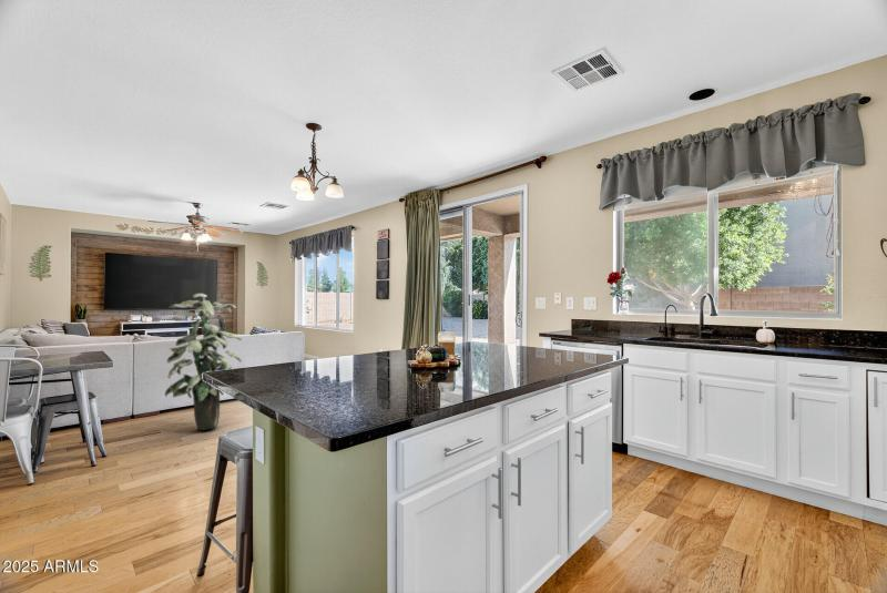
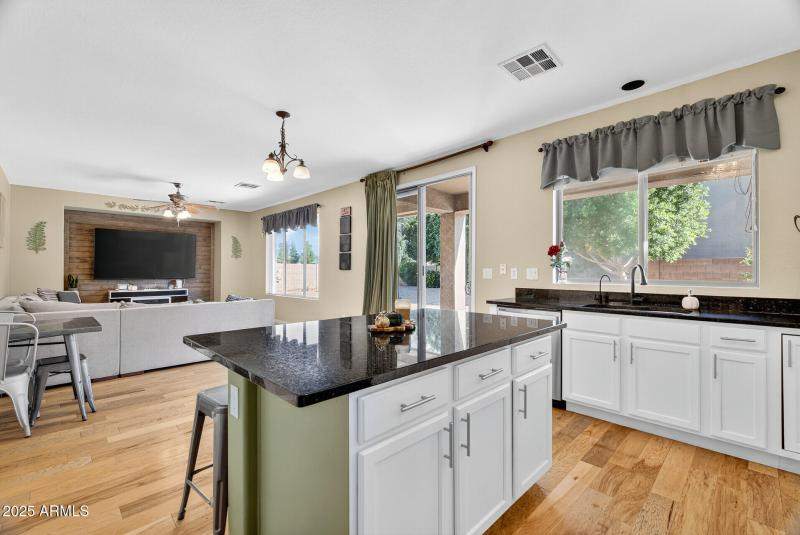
- indoor plant [164,293,243,431]
